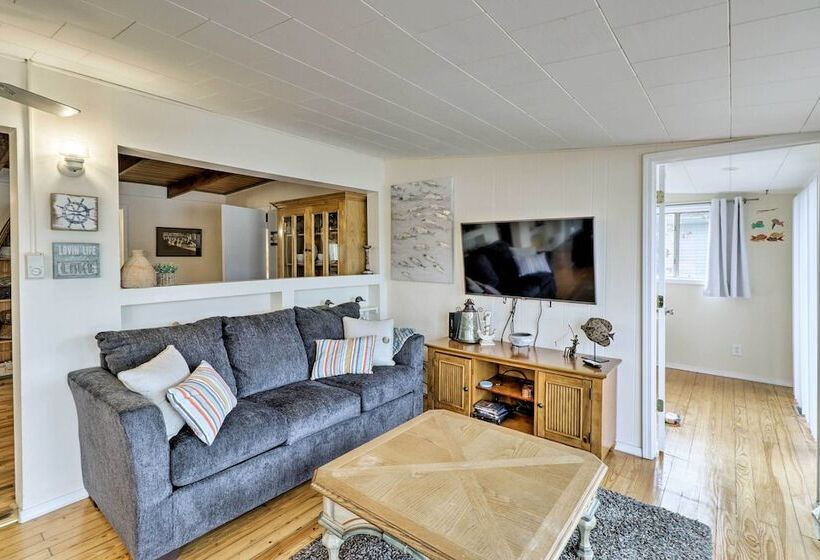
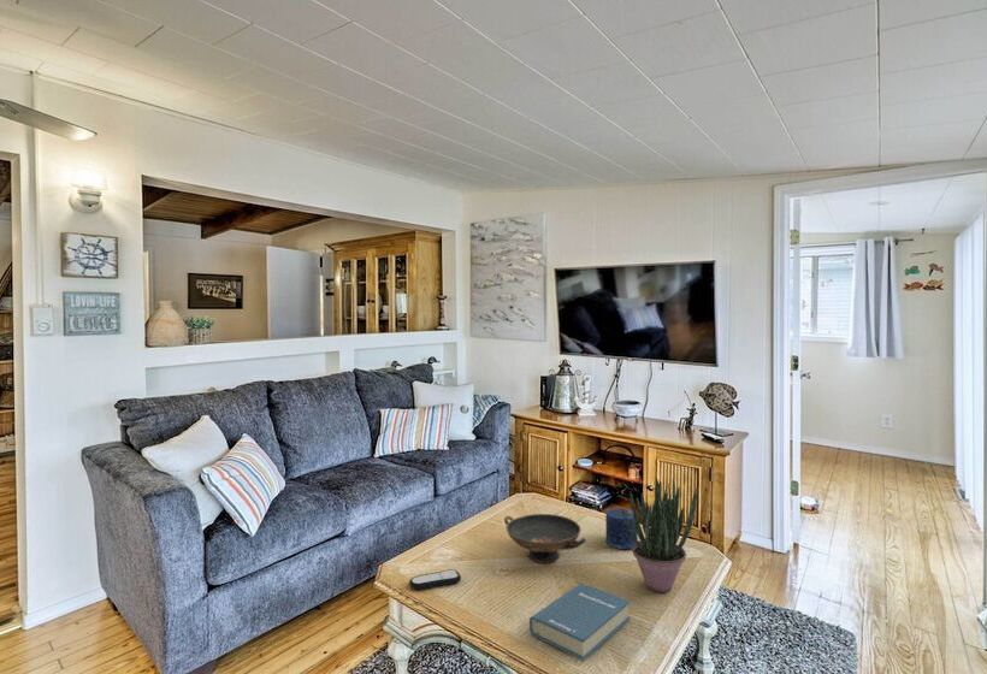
+ decorative bowl [503,513,587,564]
+ candle [604,507,638,550]
+ hardback book [528,583,631,662]
+ potted plant [621,475,698,593]
+ remote control [408,568,462,591]
